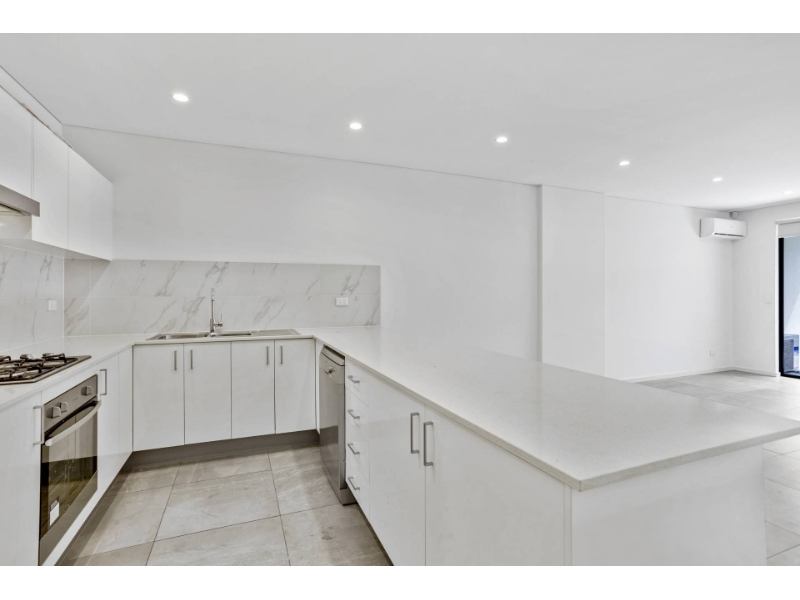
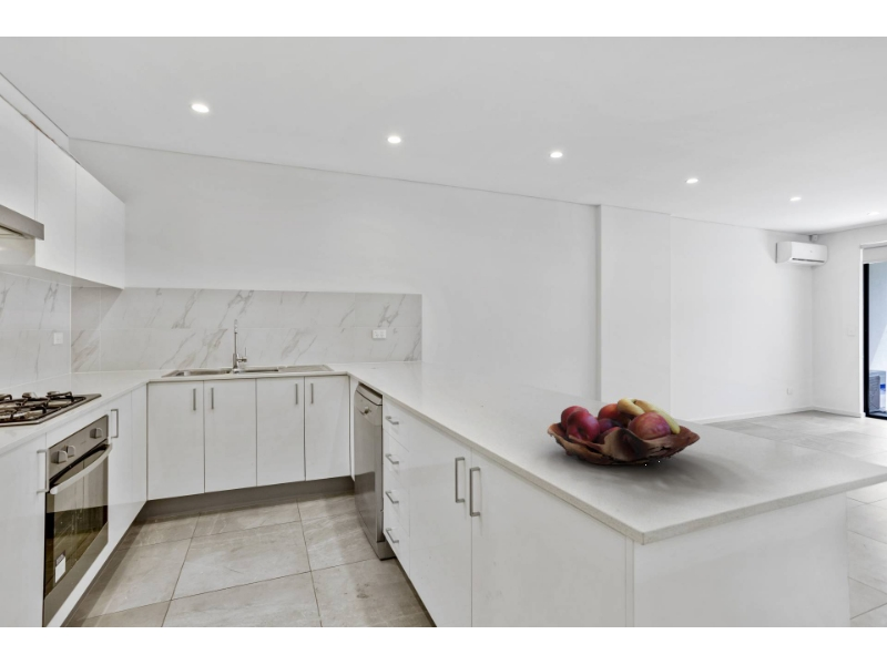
+ fruit basket [547,397,701,466]
